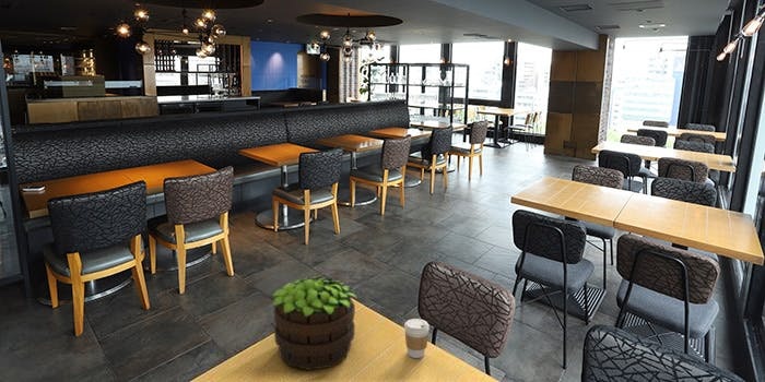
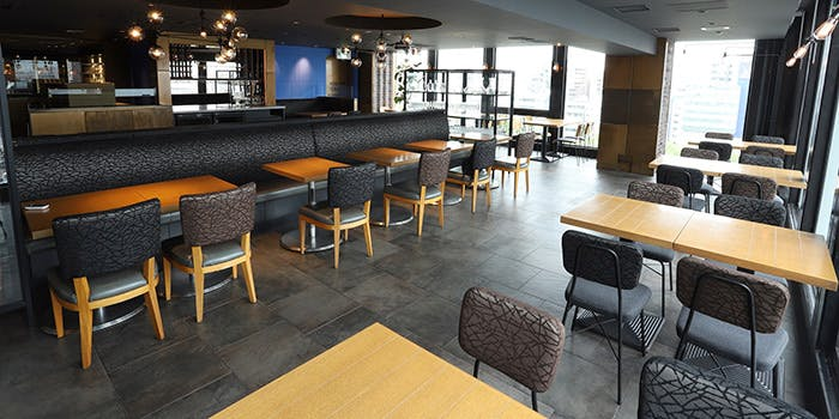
- coffee cup [403,318,431,359]
- potted plant [271,276,357,371]
